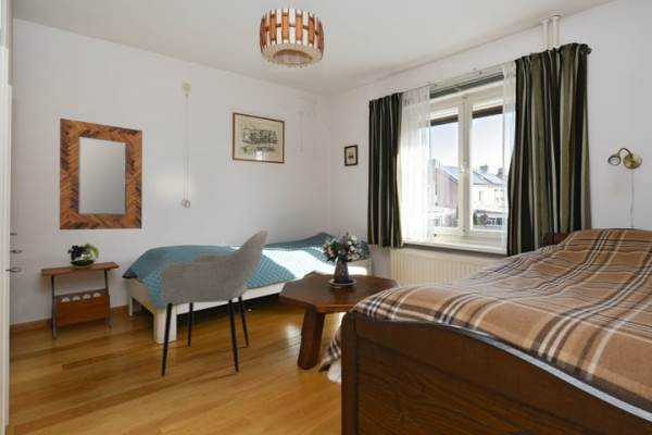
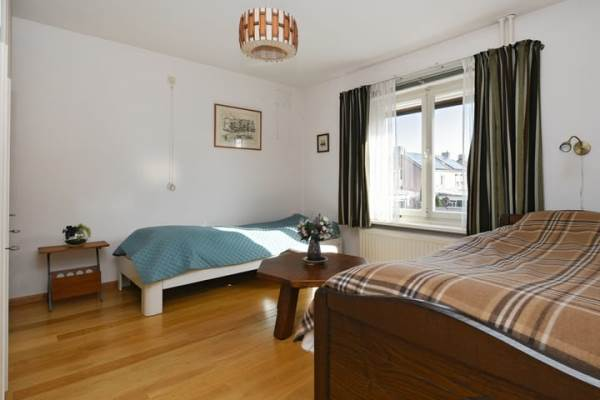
- home mirror [59,117,143,231]
- armchair [159,229,268,377]
